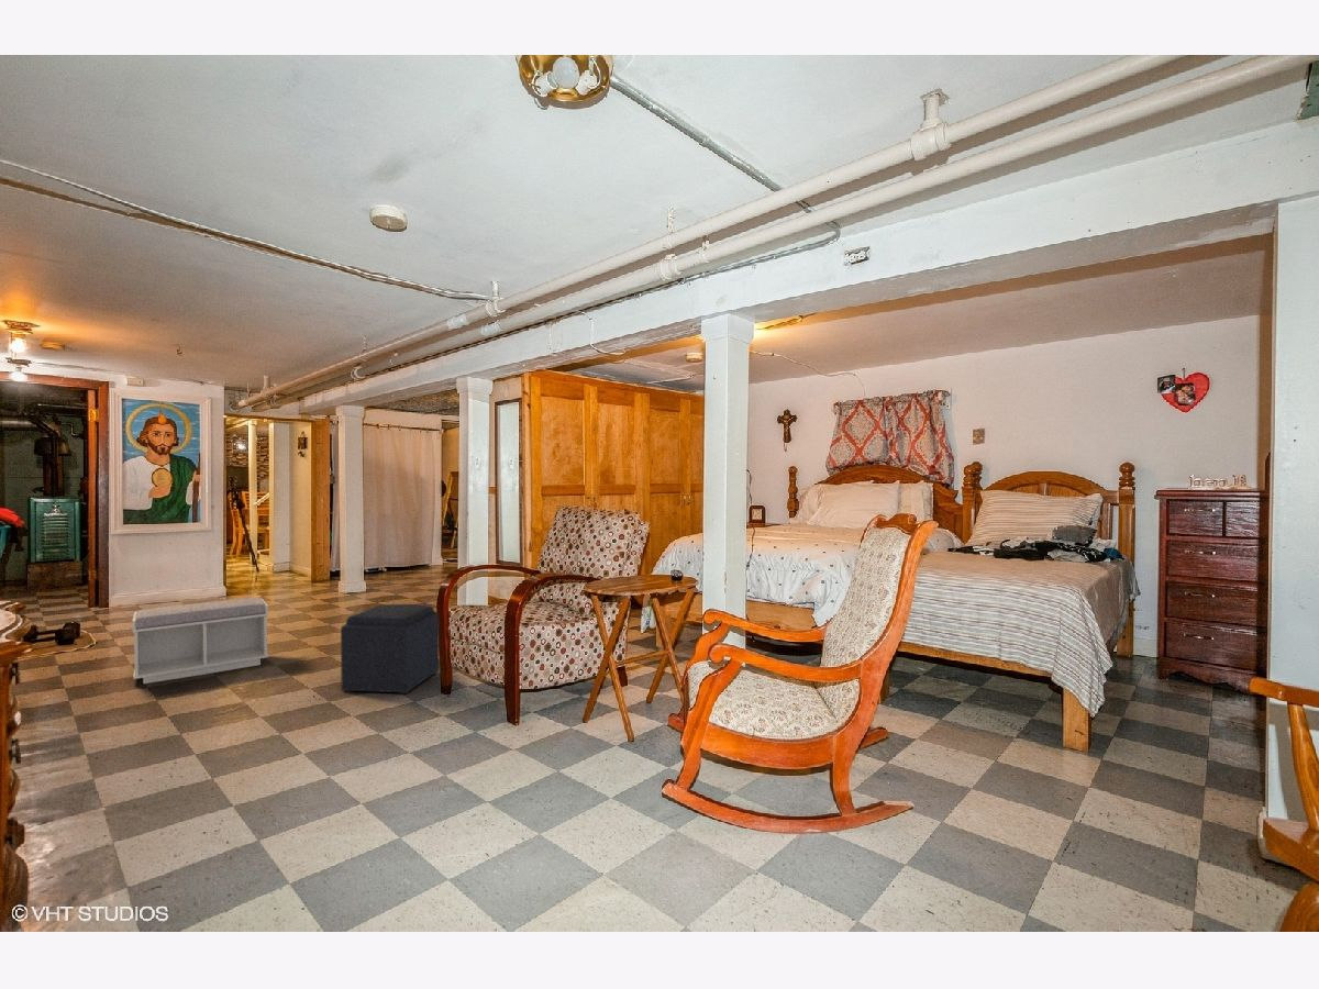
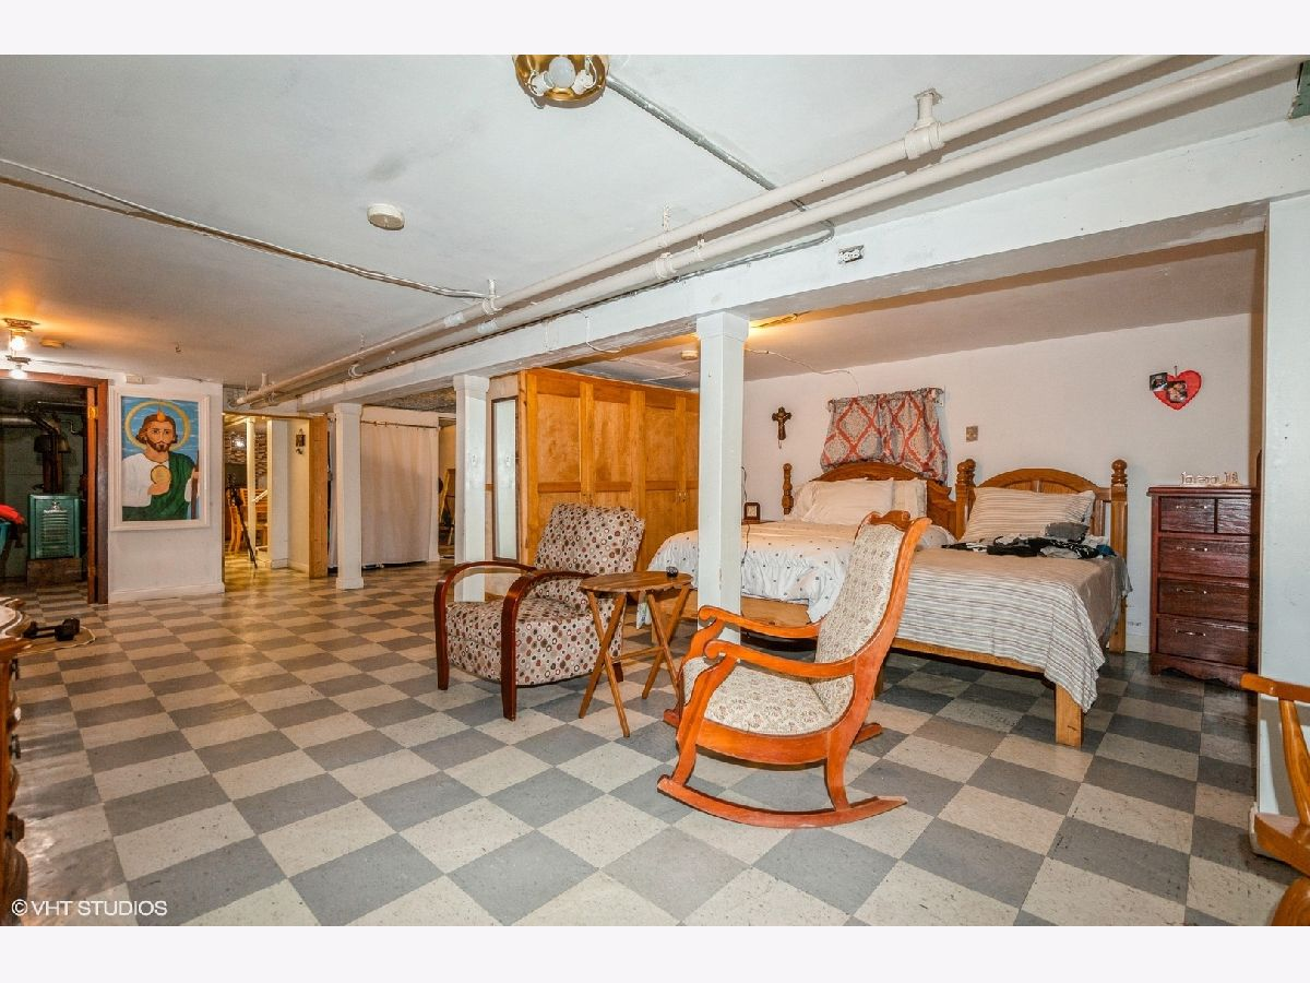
- bench [131,597,269,685]
- ottoman [340,603,441,696]
